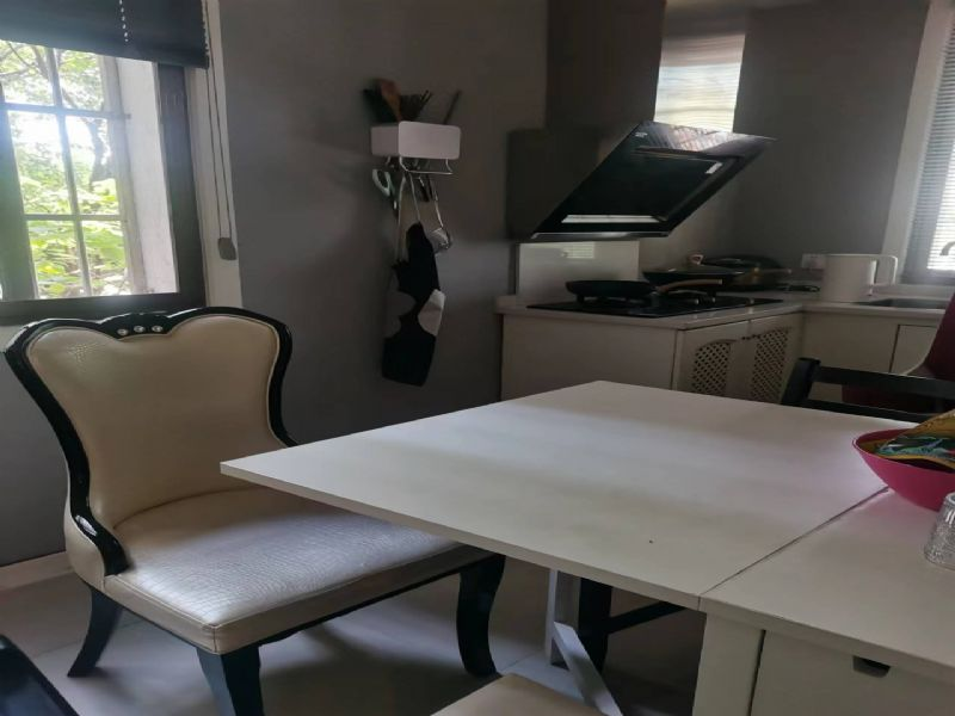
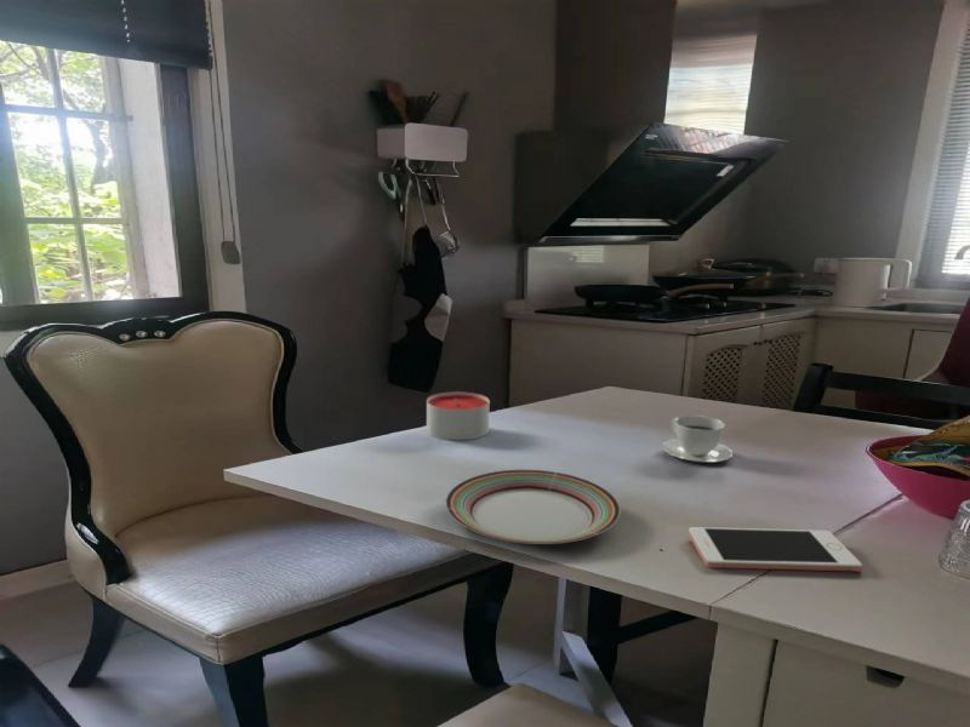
+ cell phone [687,526,863,573]
+ plate [445,469,621,545]
+ candle [426,390,491,441]
+ teacup [661,414,734,463]
